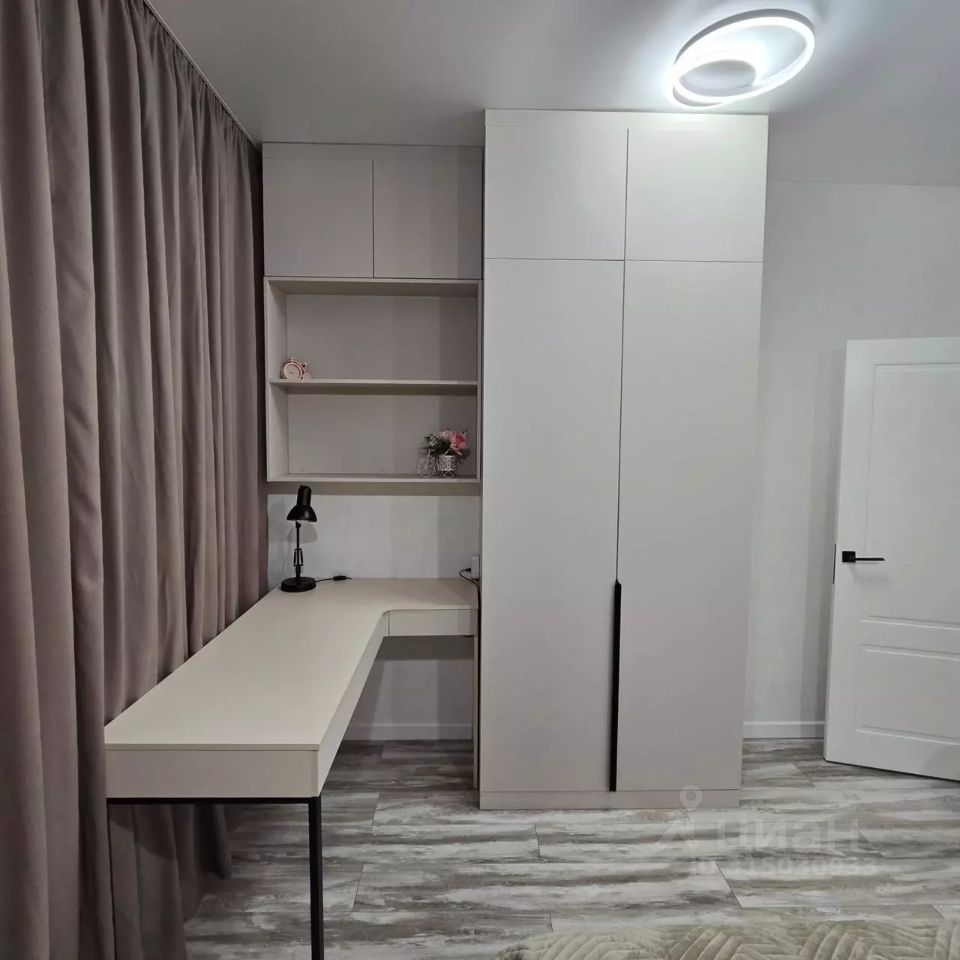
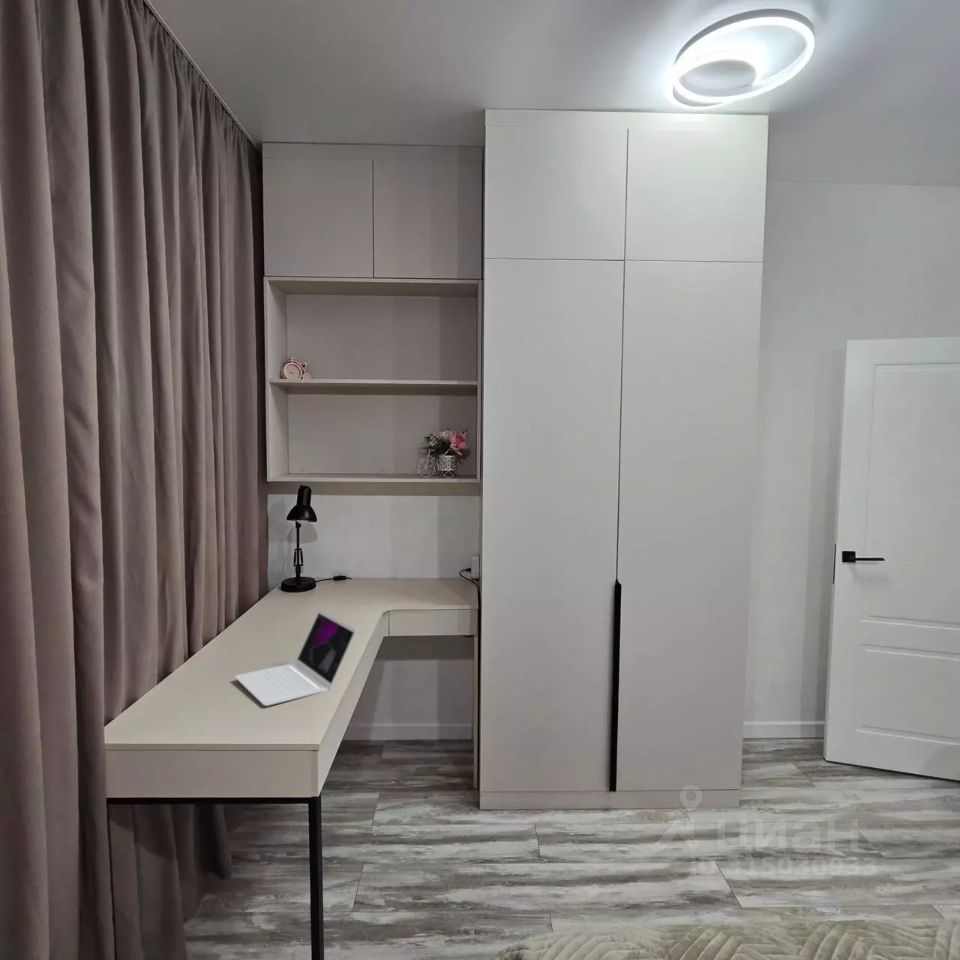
+ laptop [234,609,357,707]
